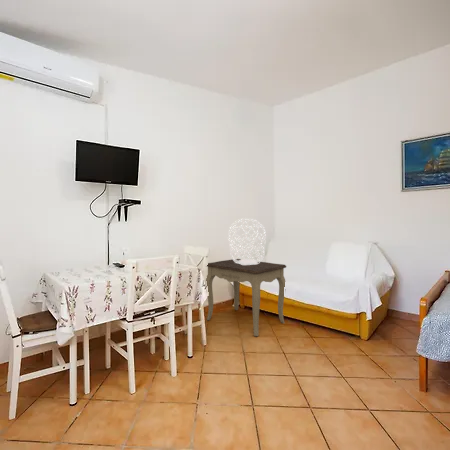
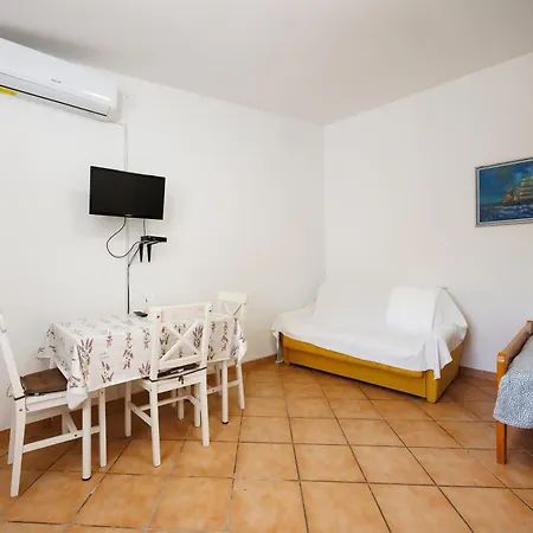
- table lamp [227,217,267,265]
- side table [205,258,287,337]
